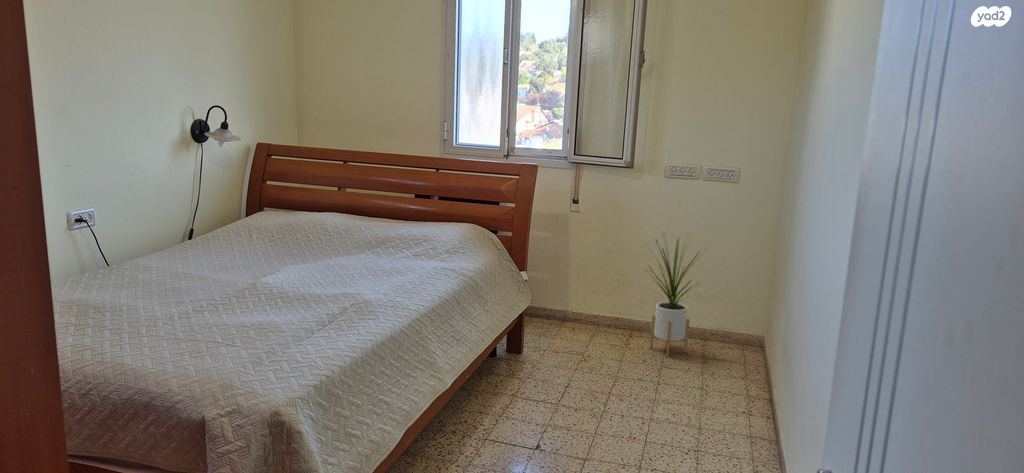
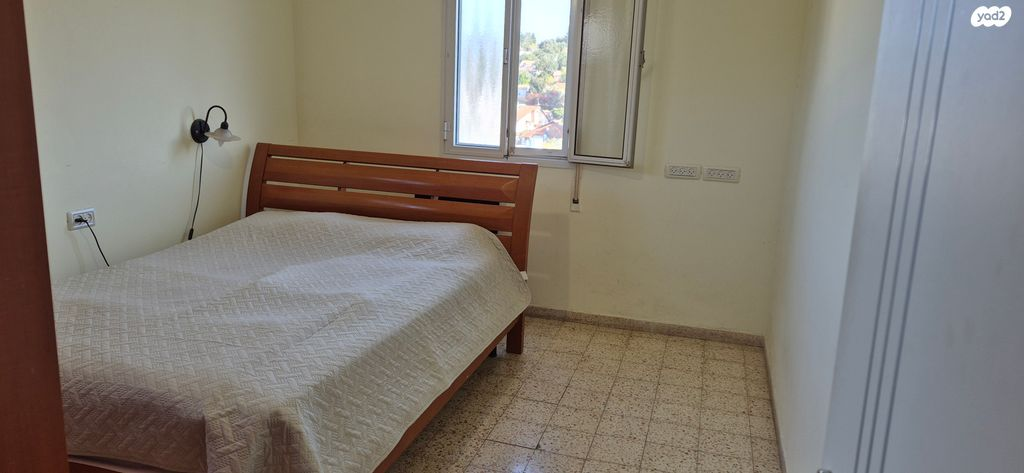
- house plant [641,231,711,357]
